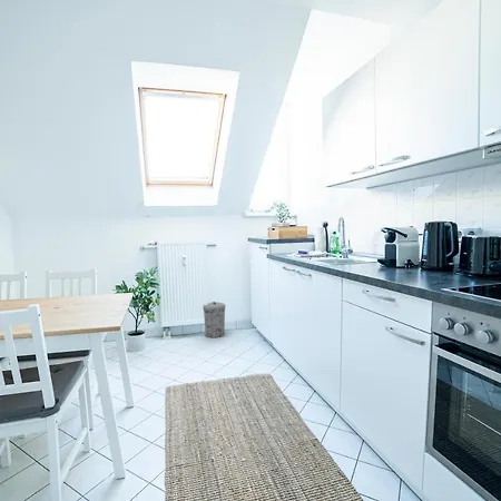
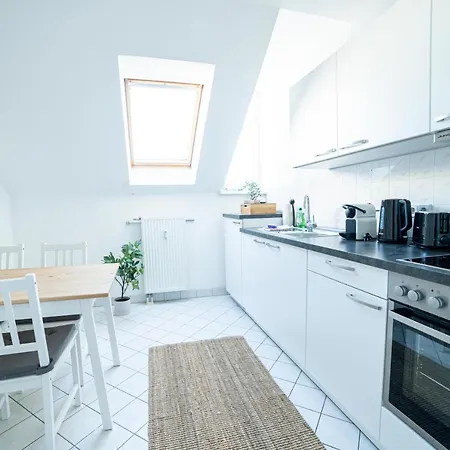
- trash can [202,301,226,338]
